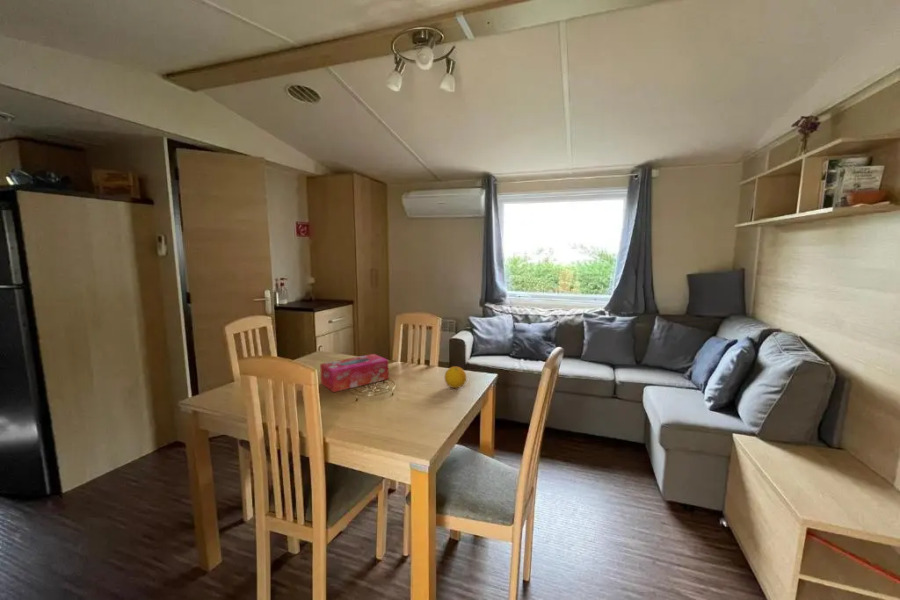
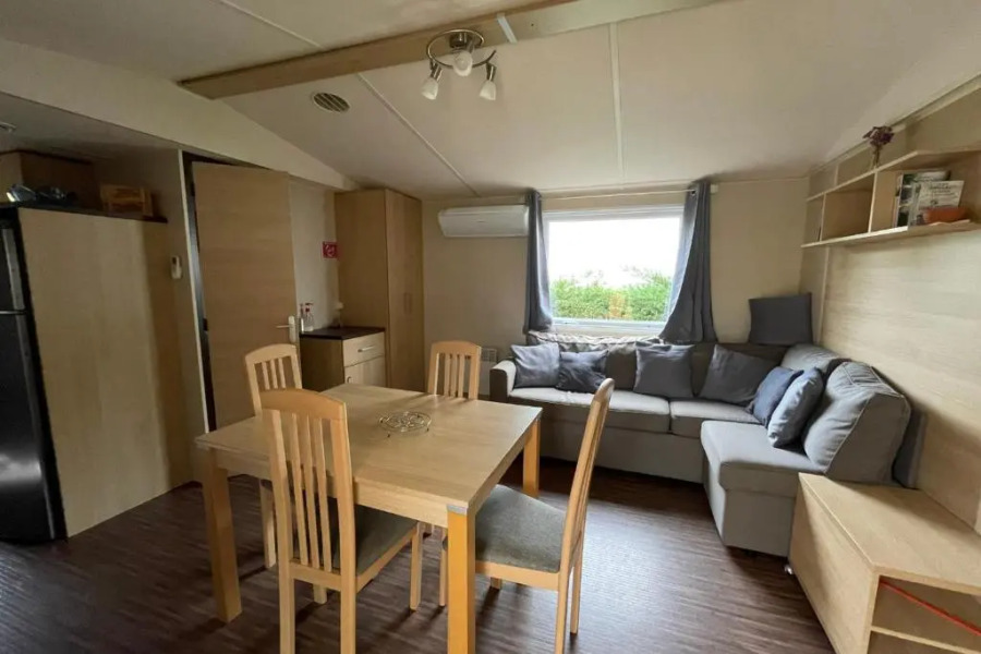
- fruit [444,366,467,389]
- tissue box [319,353,390,393]
